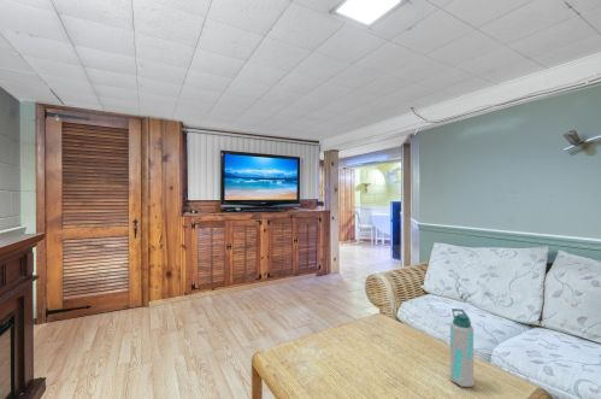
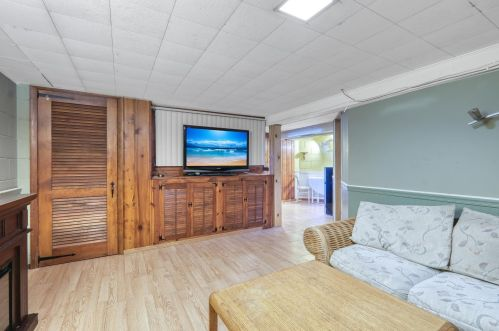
- water bottle [449,307,475,388]
